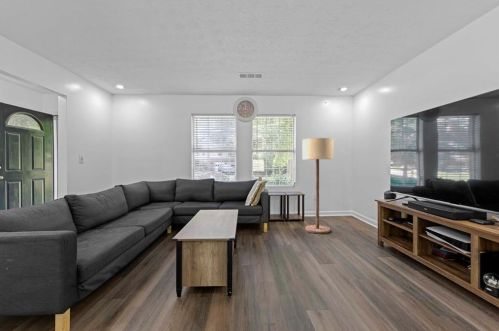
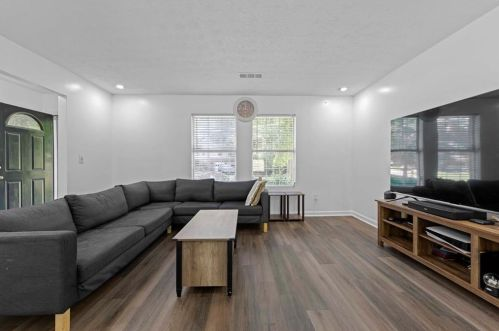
- floor lamp [301,137,334,235]
